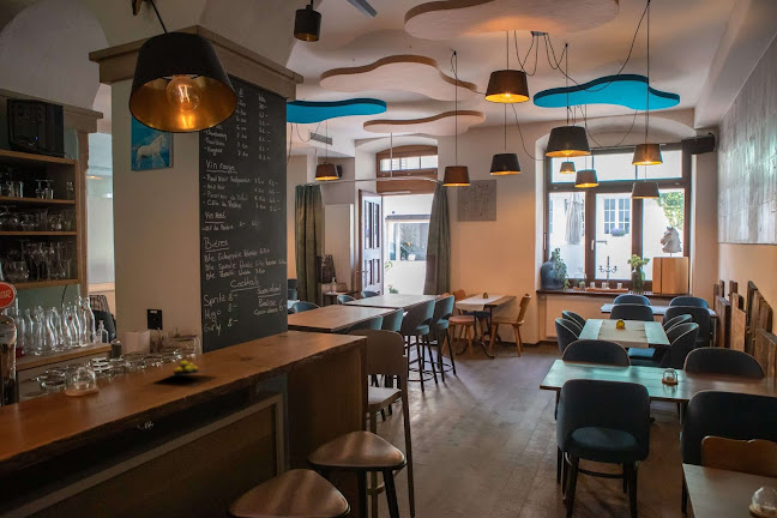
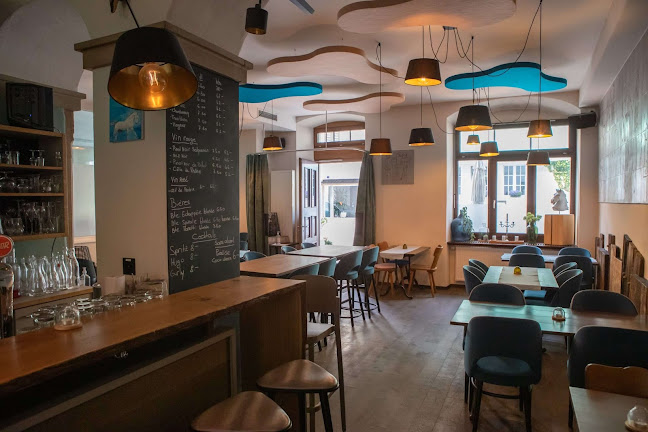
- lemon [155,360,215,386]
